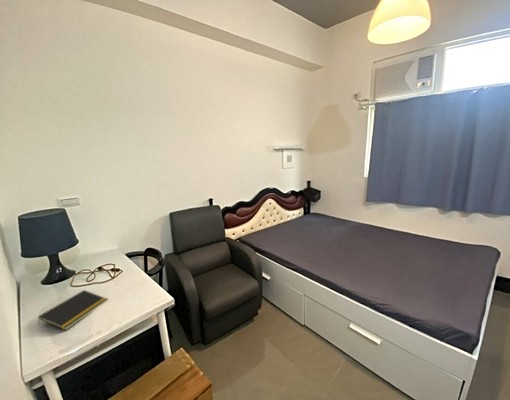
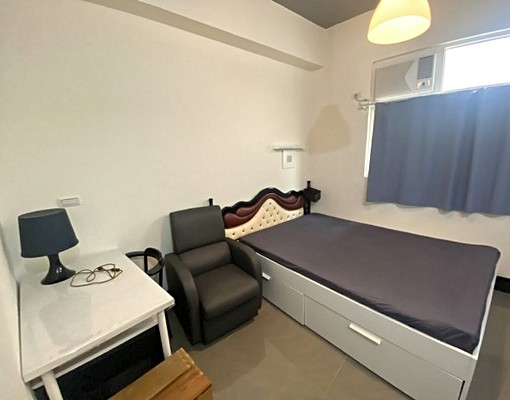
- notepad [37,289,108,331]
